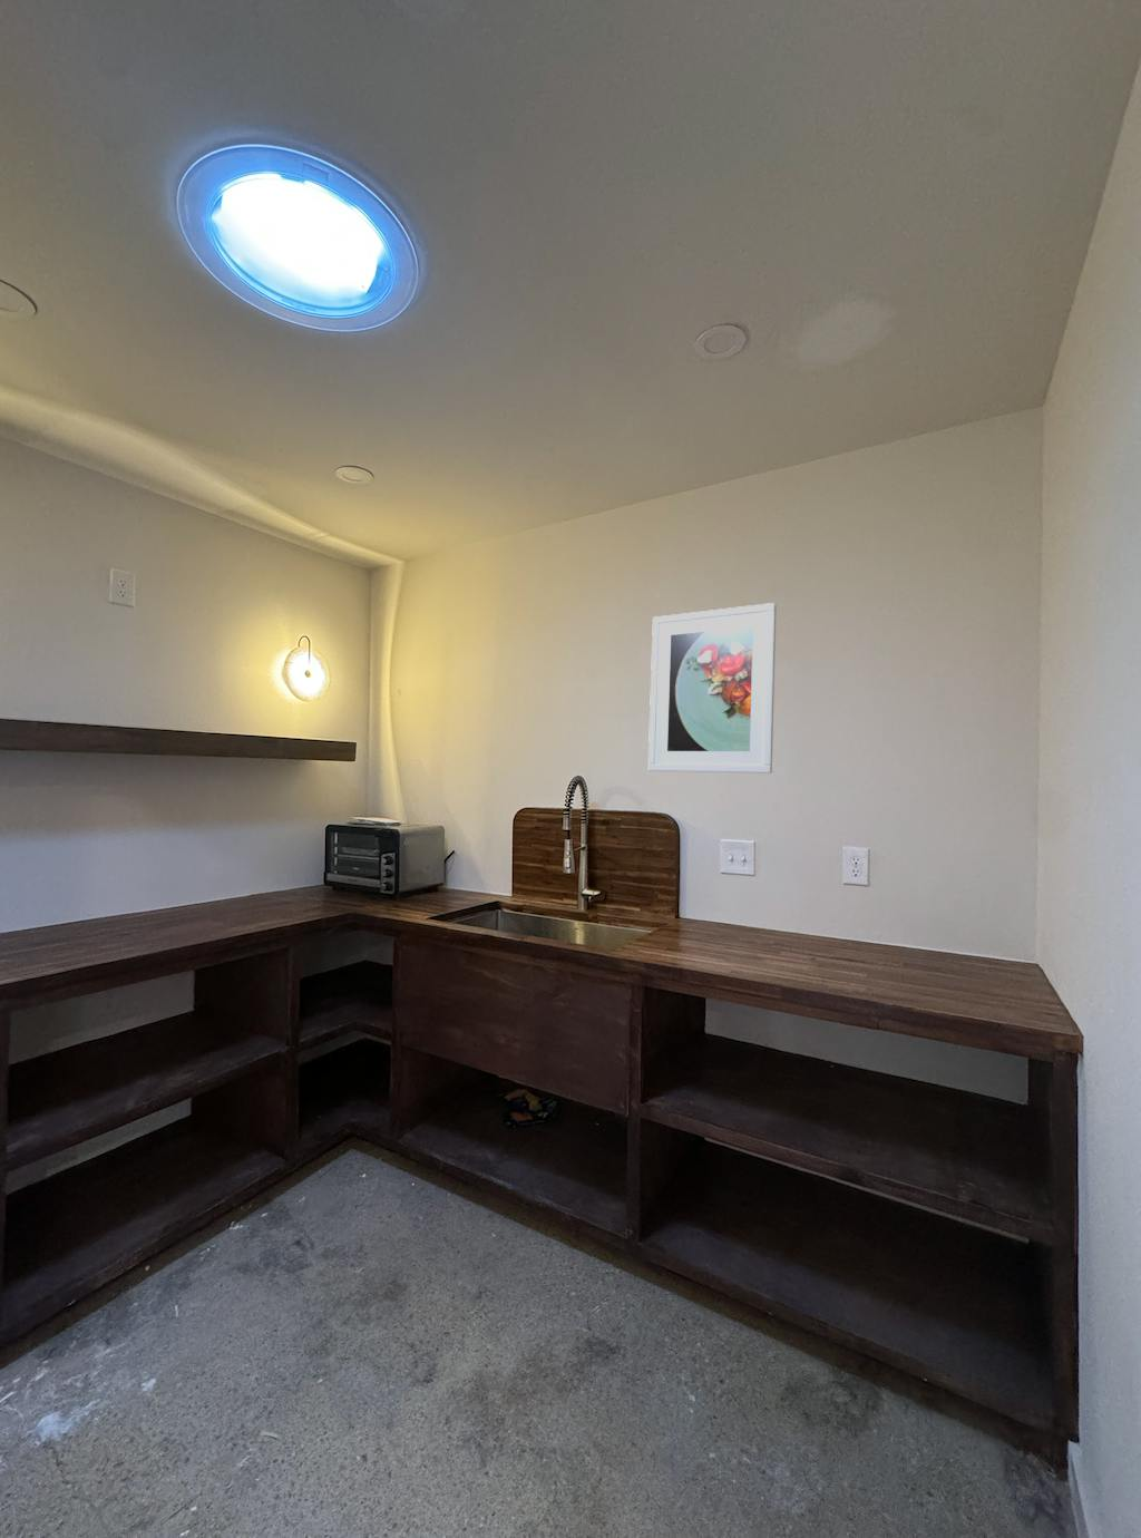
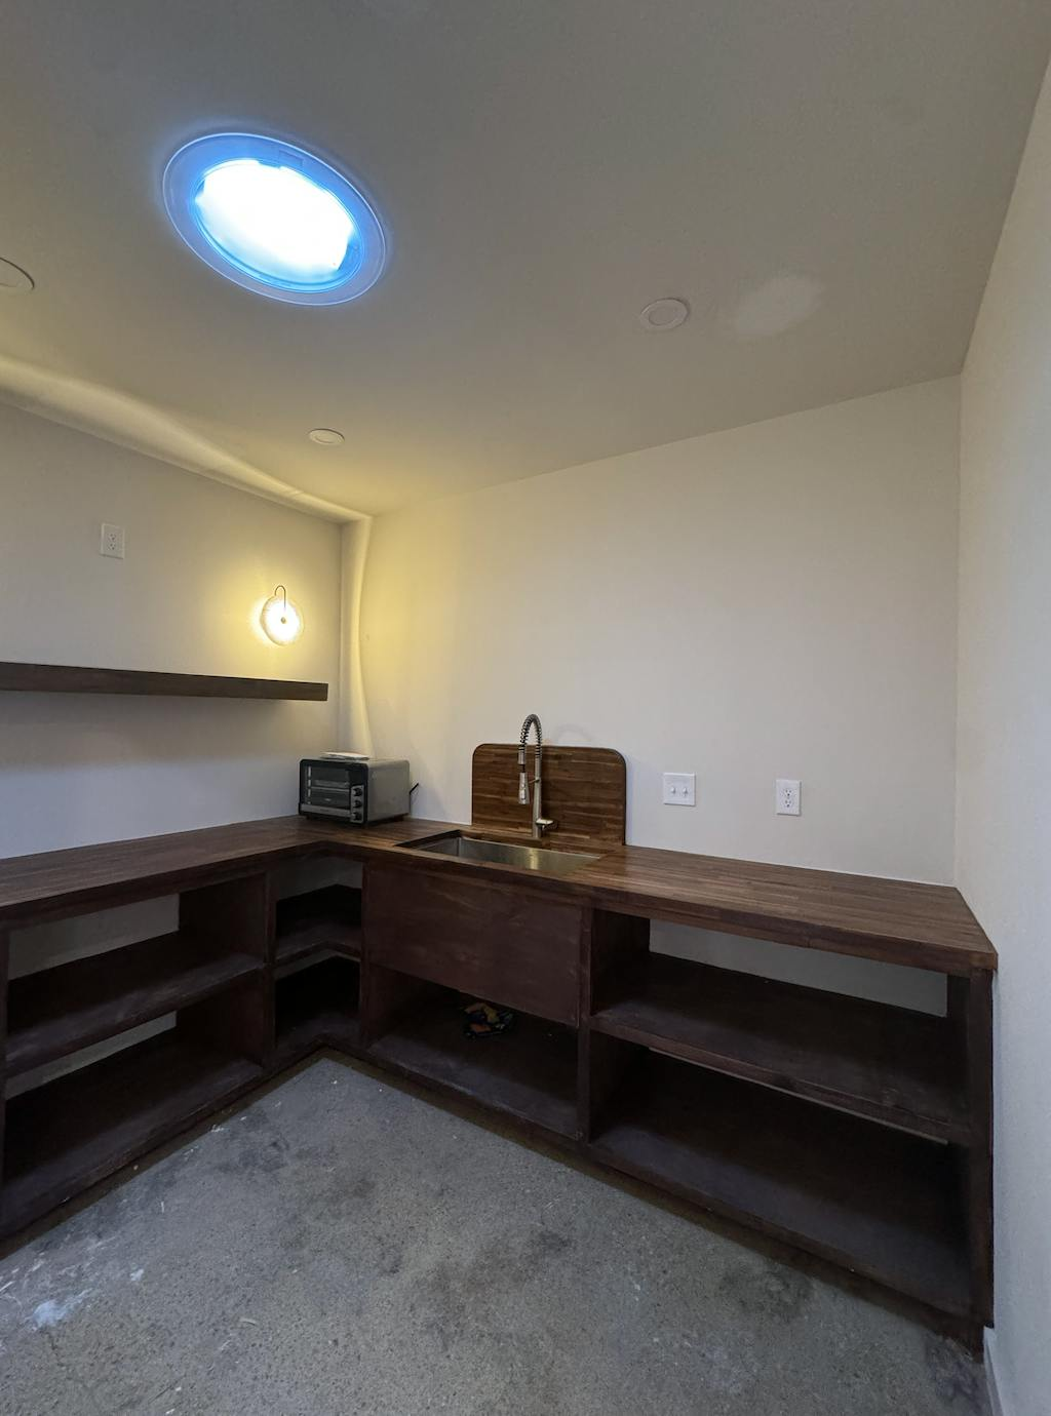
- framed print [647,602,778,774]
